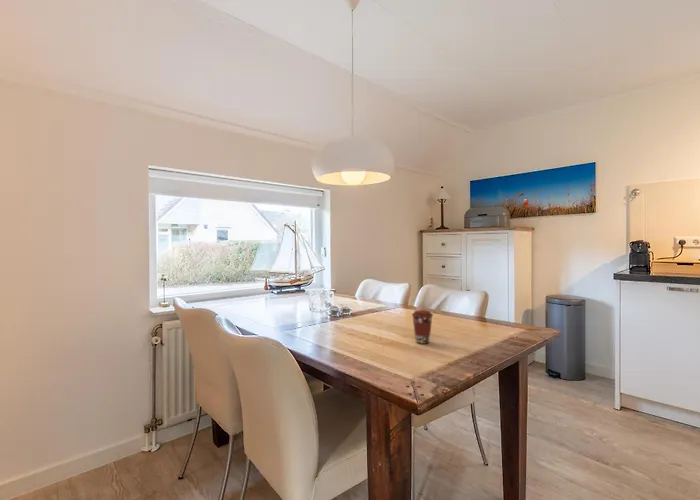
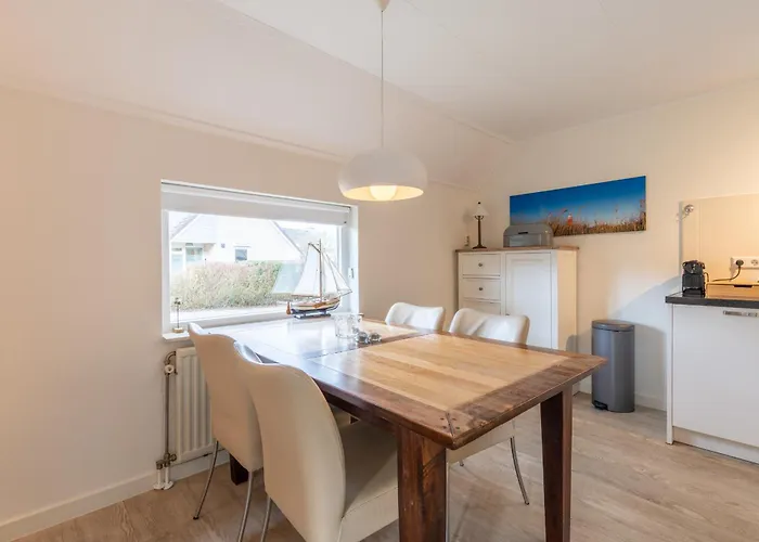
- coffee cup [411,309,434,345]
